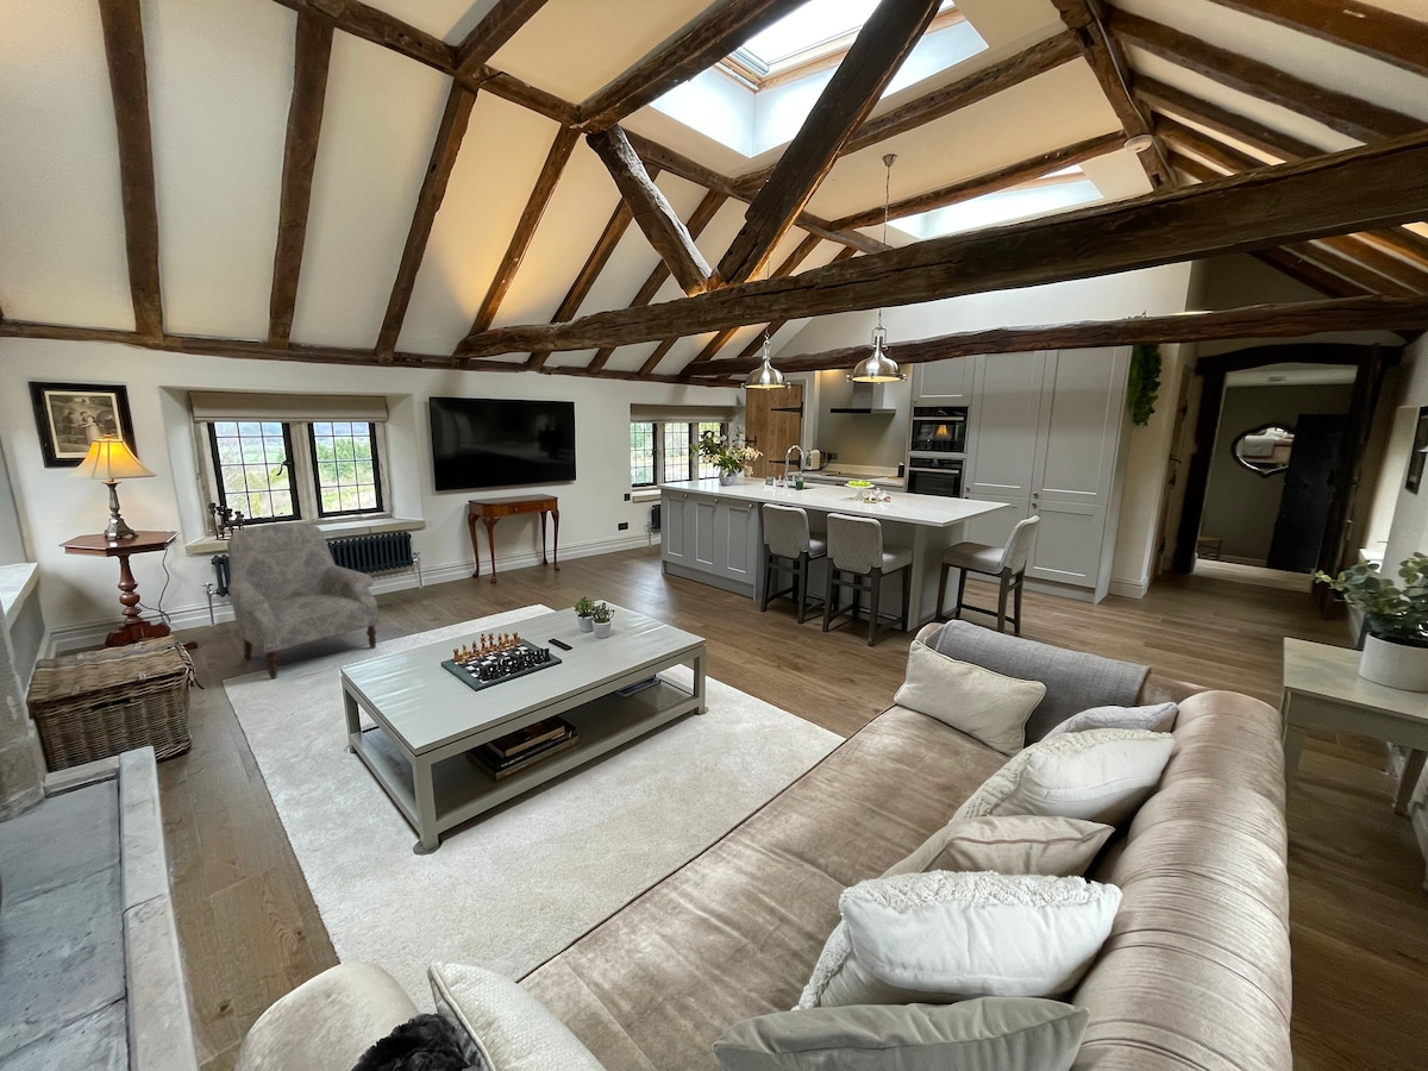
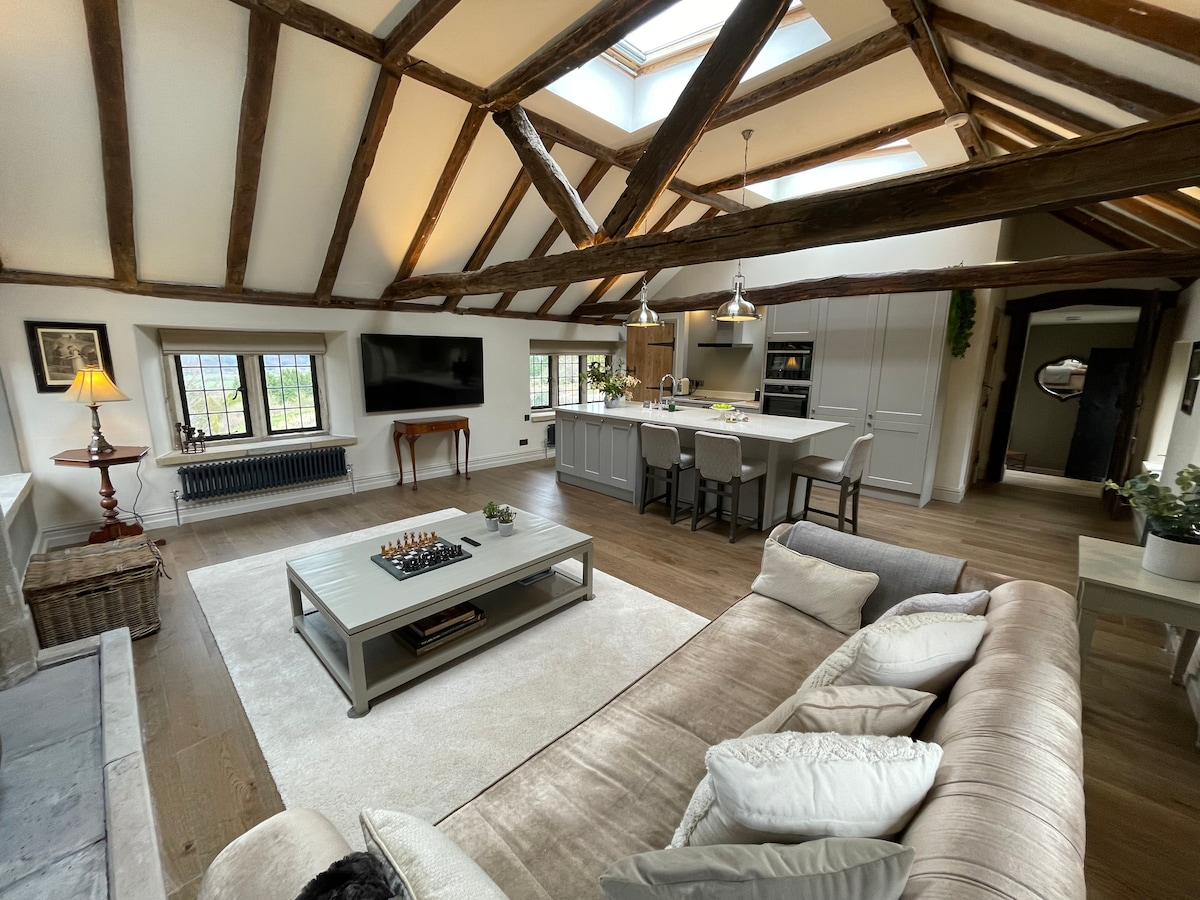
- armchair [226,521,381,679]
